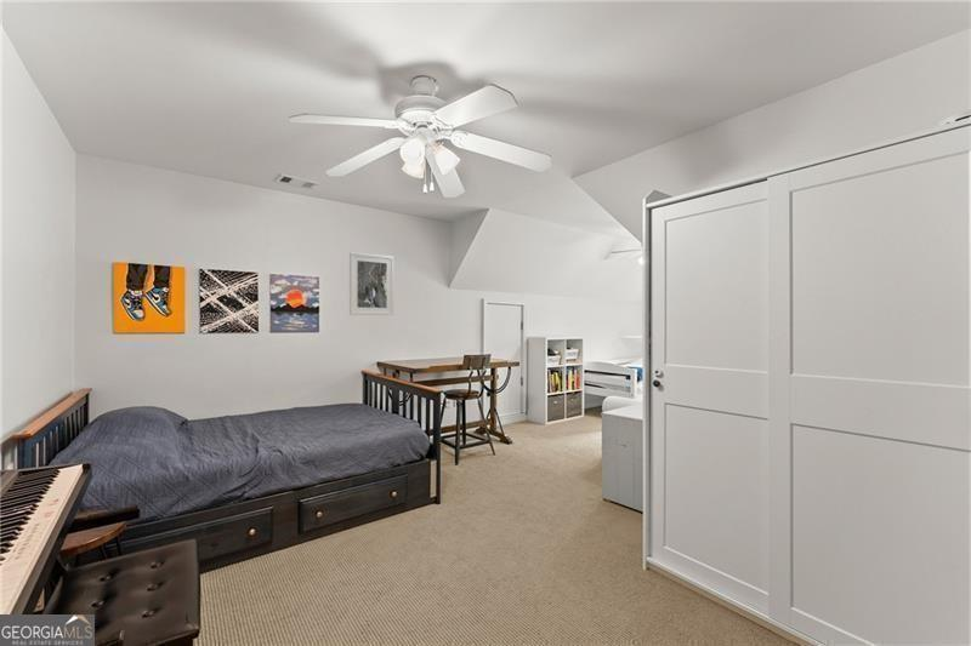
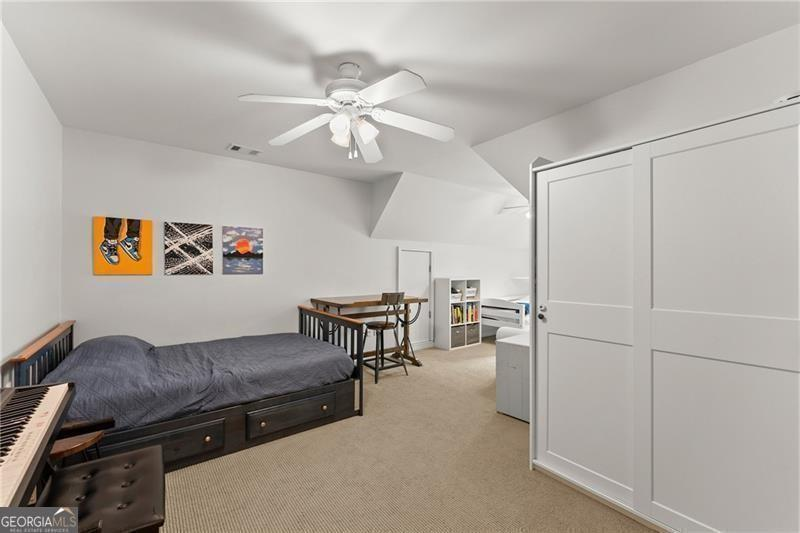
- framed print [348,251,394,316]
